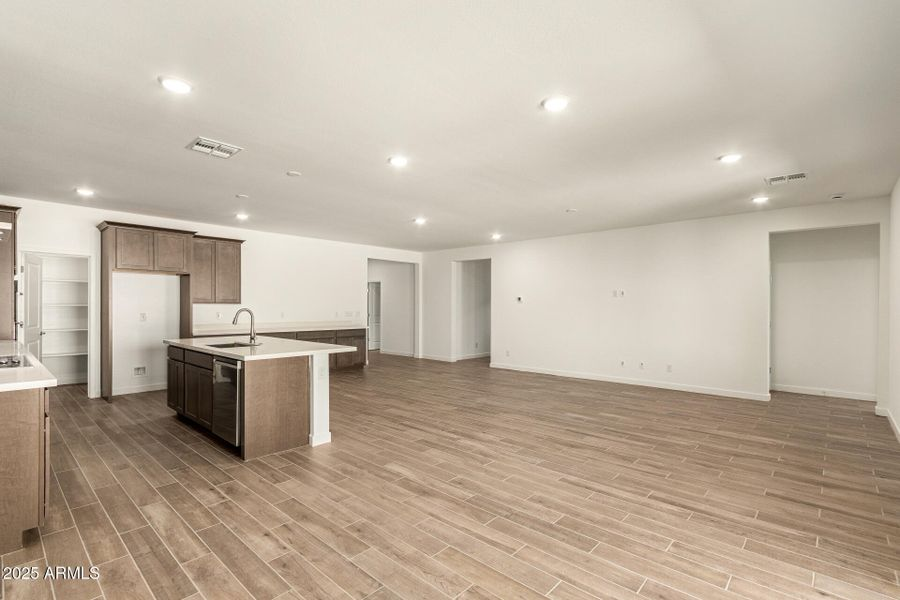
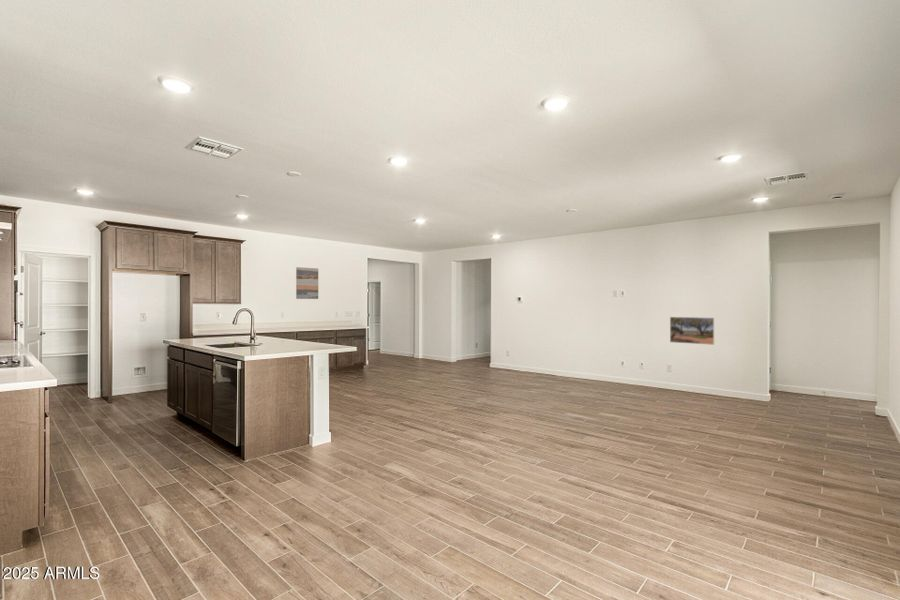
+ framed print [669,316,715,346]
+ wall art [295,266,319,300]
